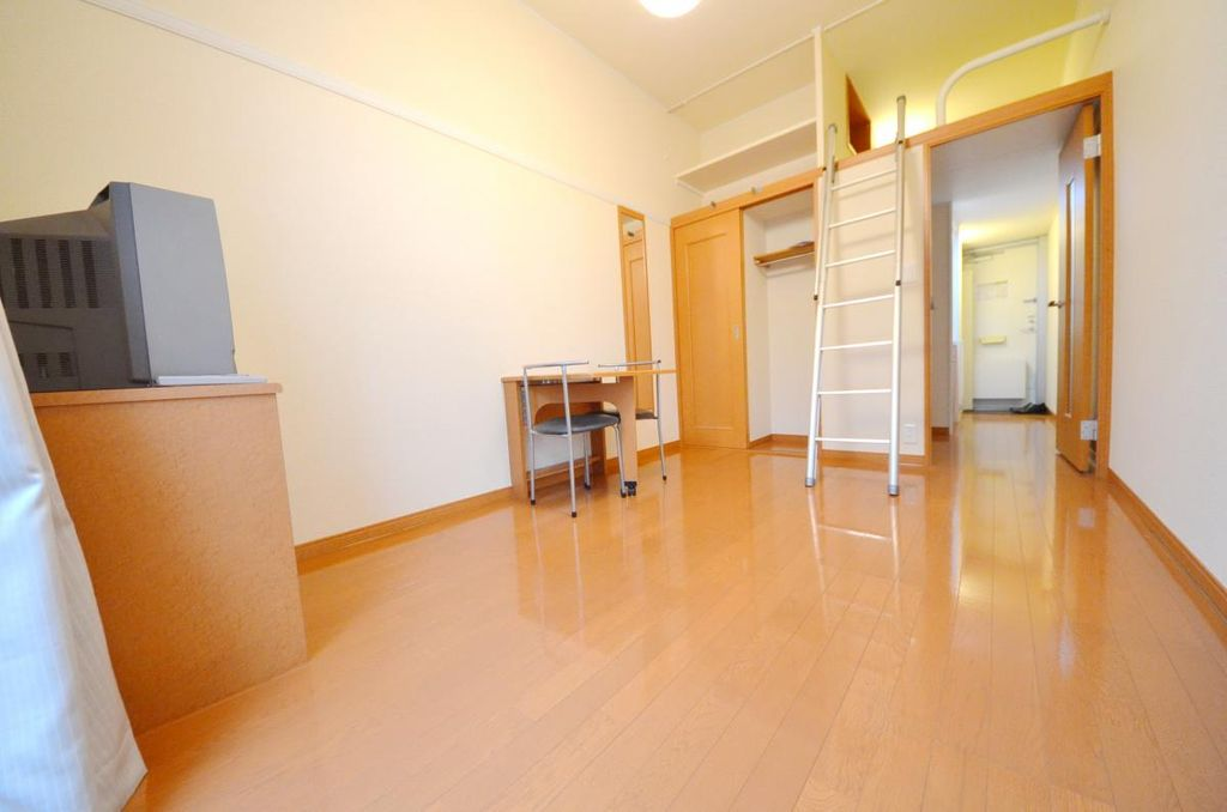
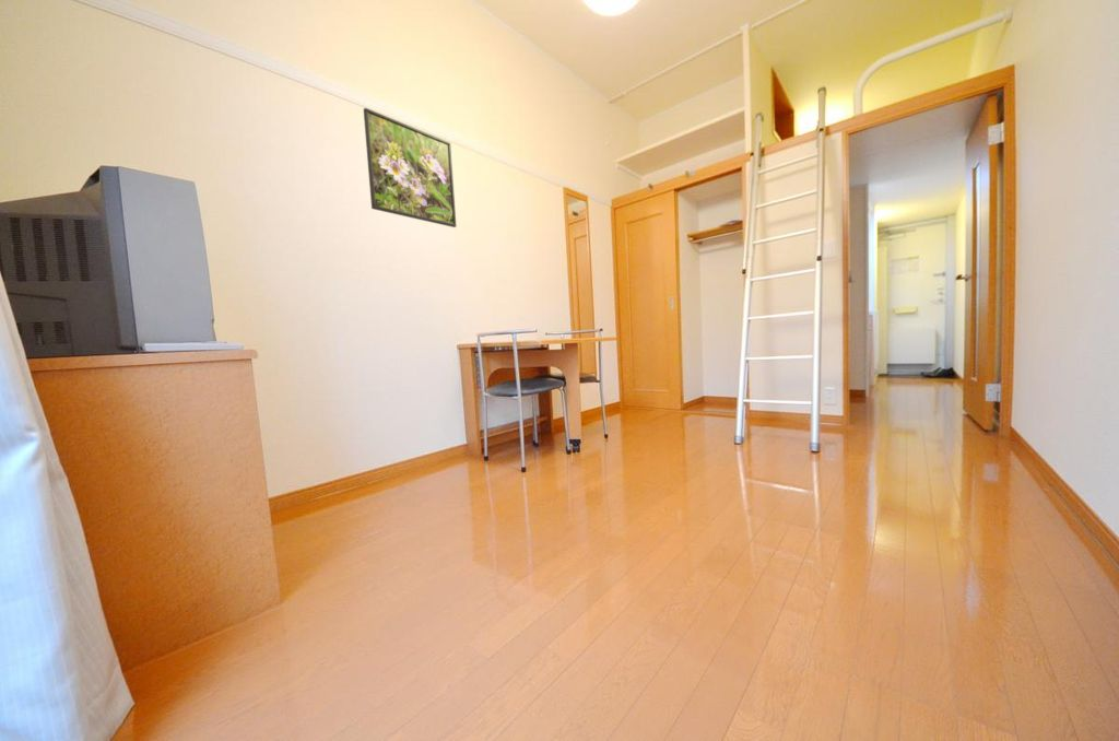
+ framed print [363,107,458,228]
